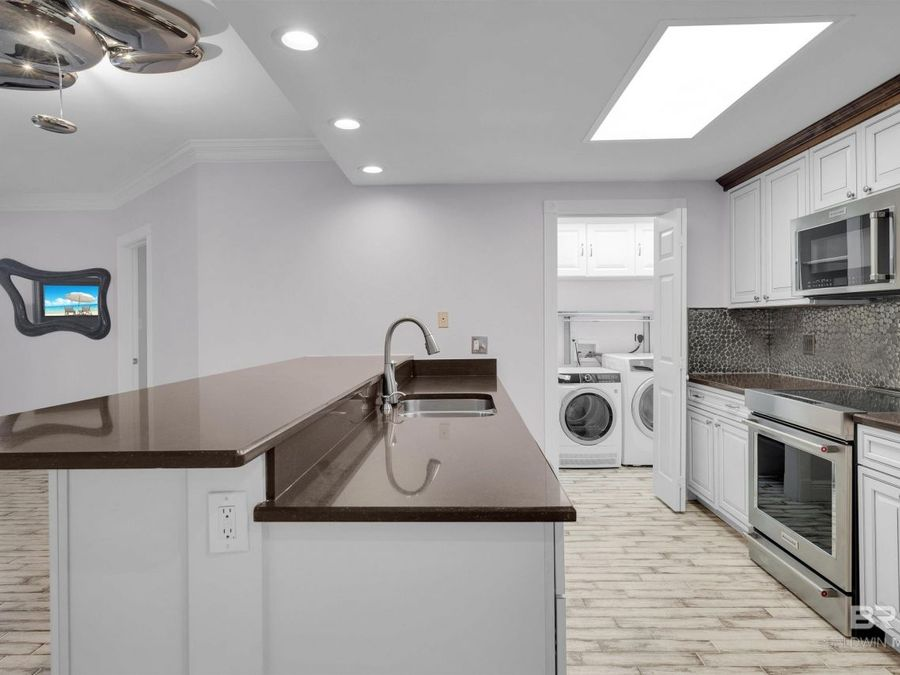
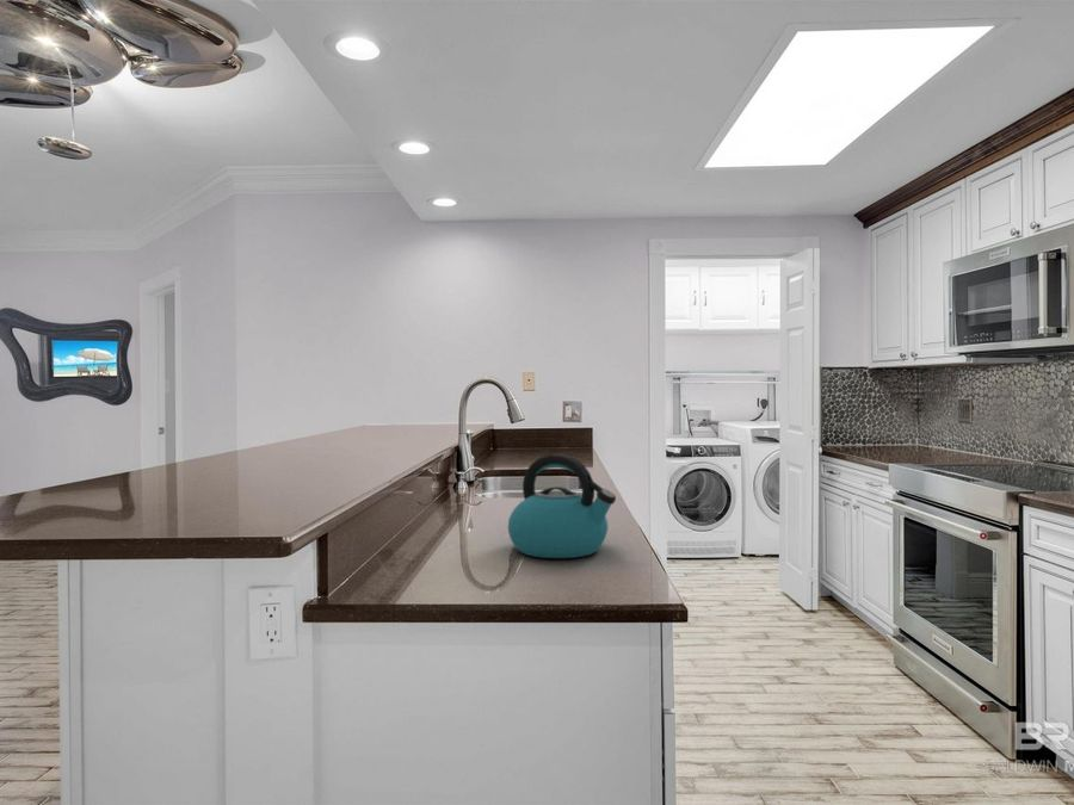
+ kettle [507,453,617,559]
